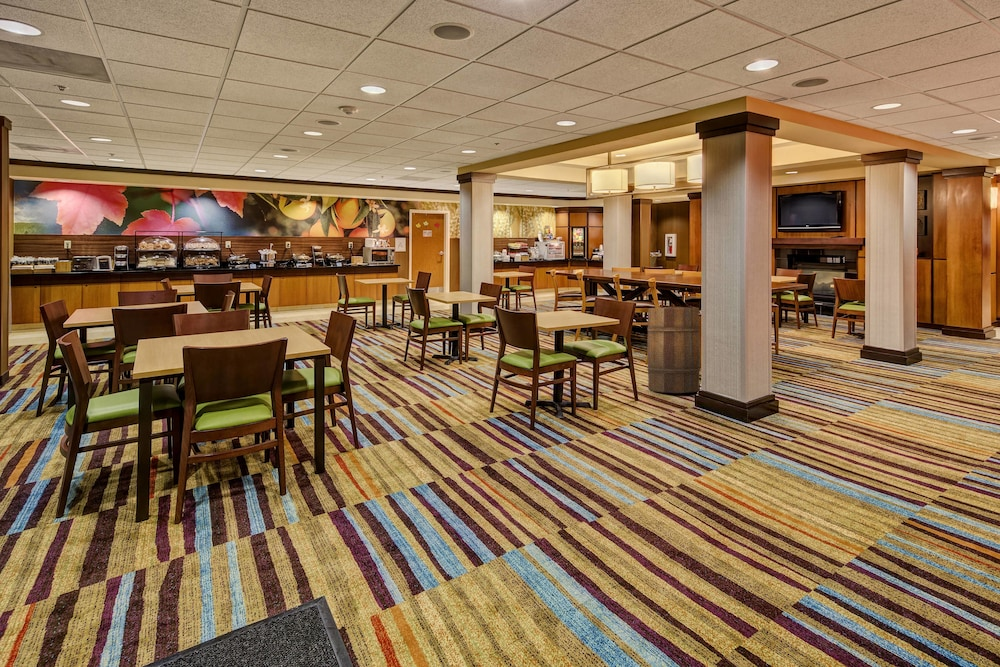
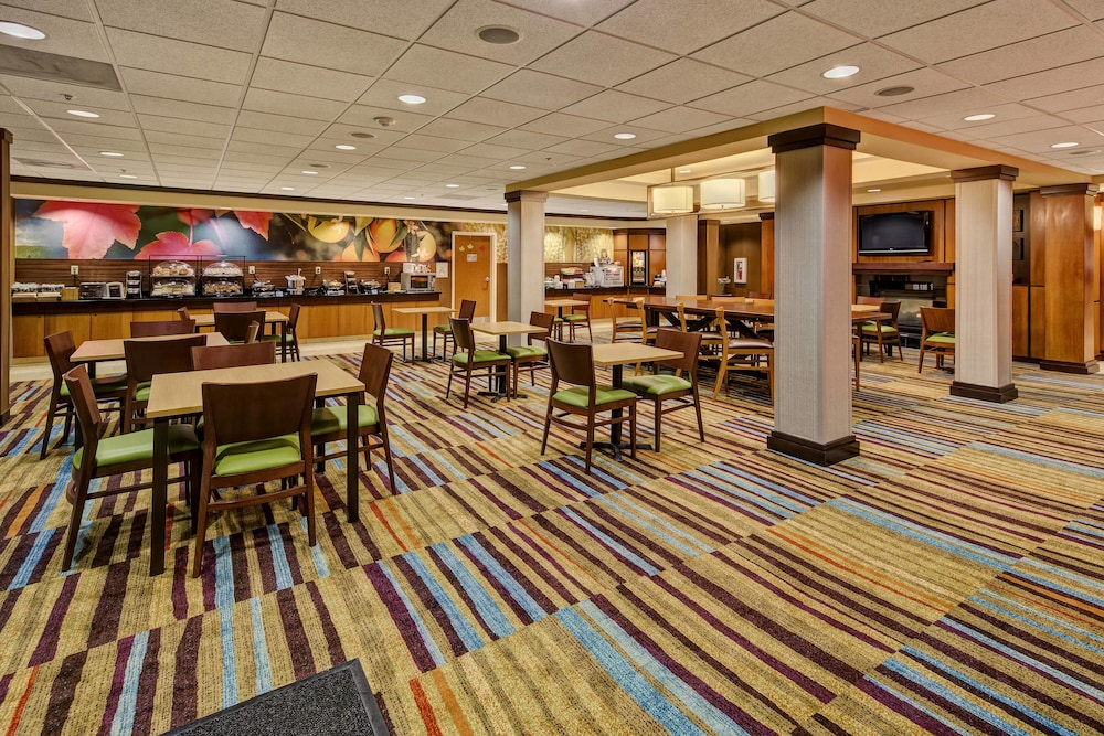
- wooden barrel [646,307,701,394]
